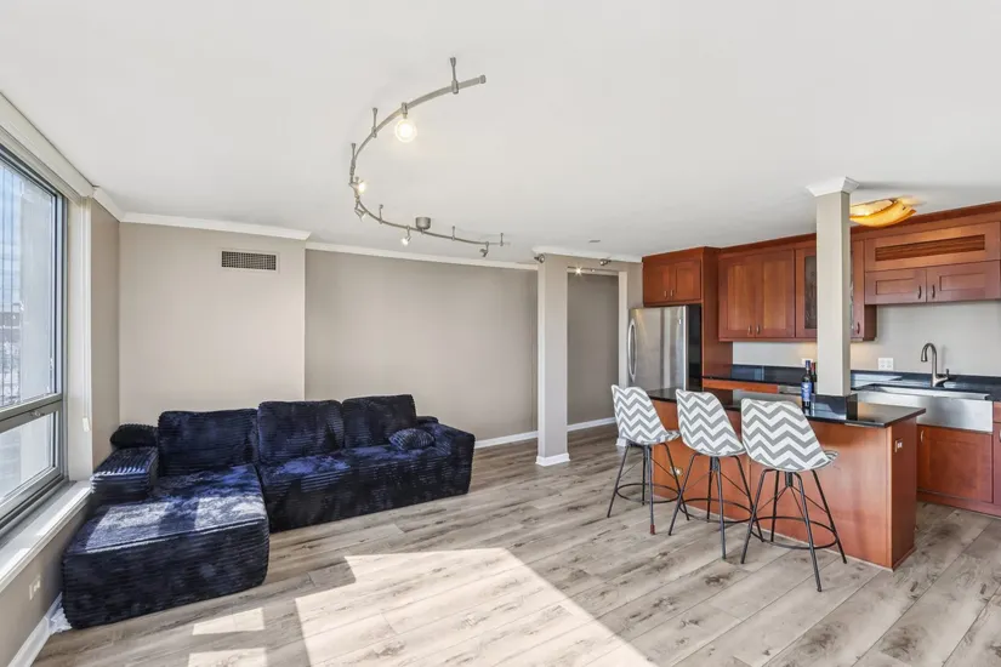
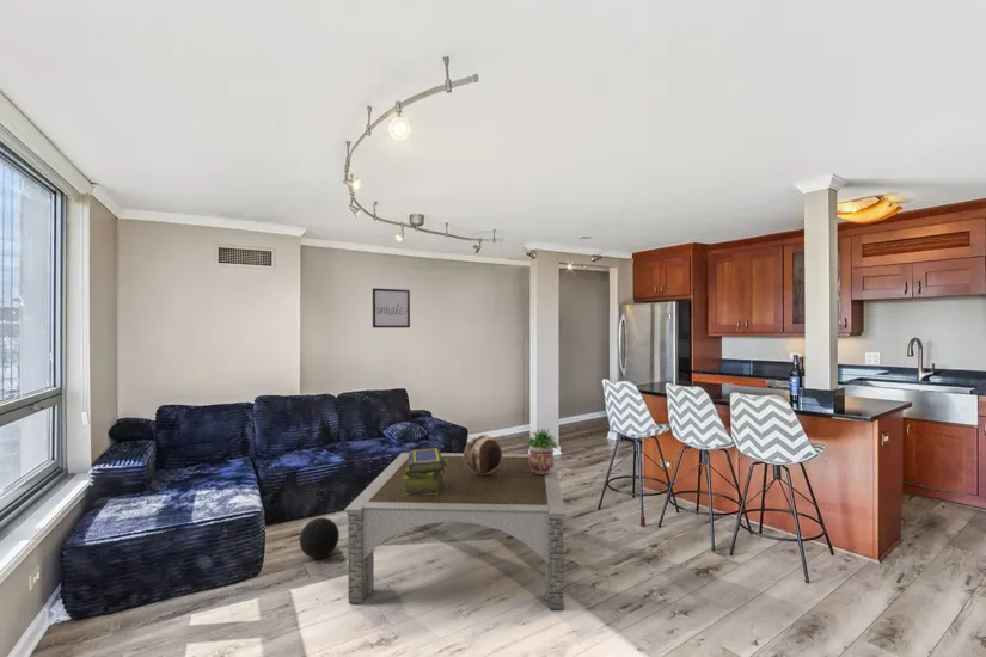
+ potted plant [522,428,559,474]
+ coffee table [343,452,568,612]
+ ball [299,516,341,559]
+ wall art [372,287,411,328]
+ decorative bowl [463,434,503,474]
+ stack of books [404,447,447,496]
